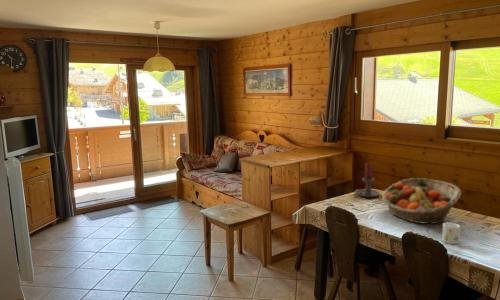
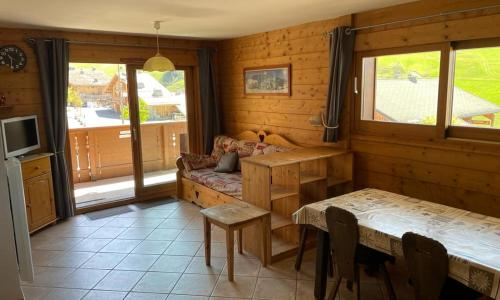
- fruit basket [381,177,462,225]
- mug [441,222,462,245]
- candle holder [353,162,381,198]
